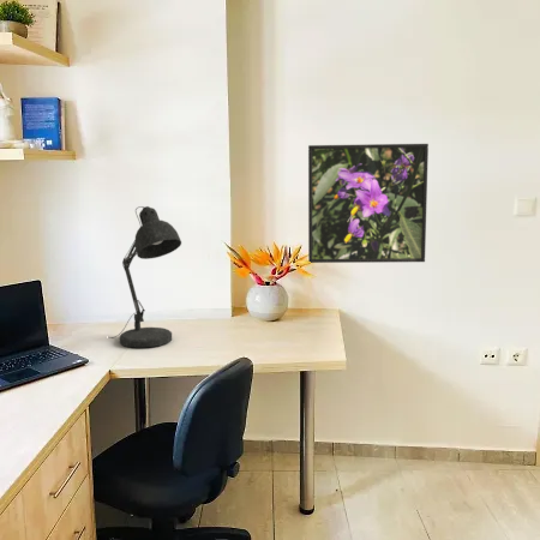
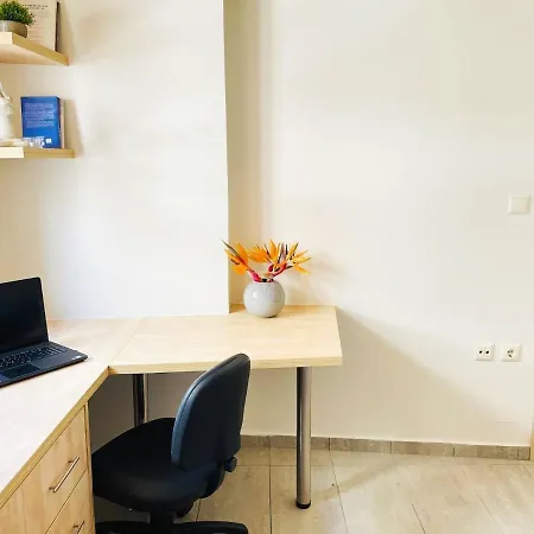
- desk lamp [109,205,182,349]
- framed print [307,143,430,264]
